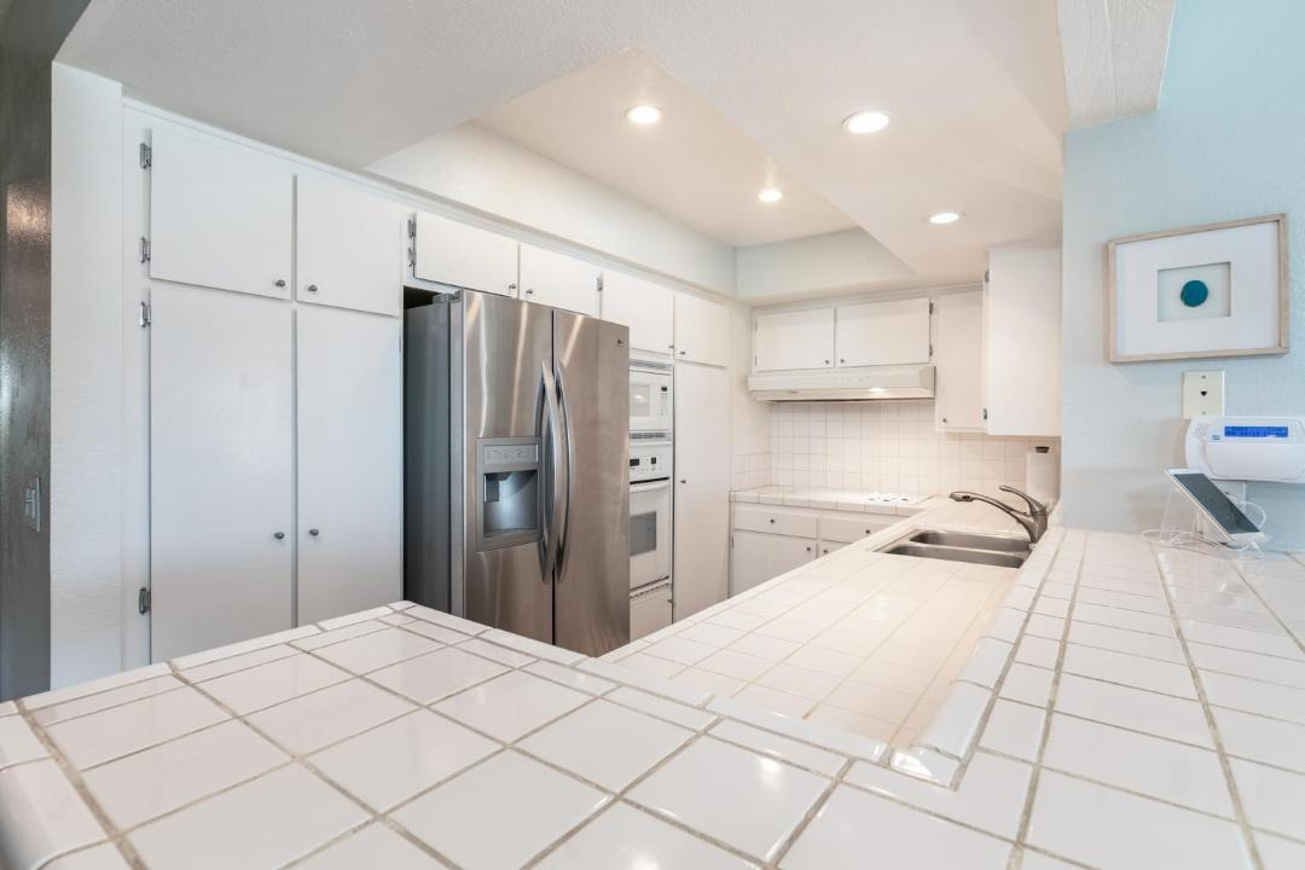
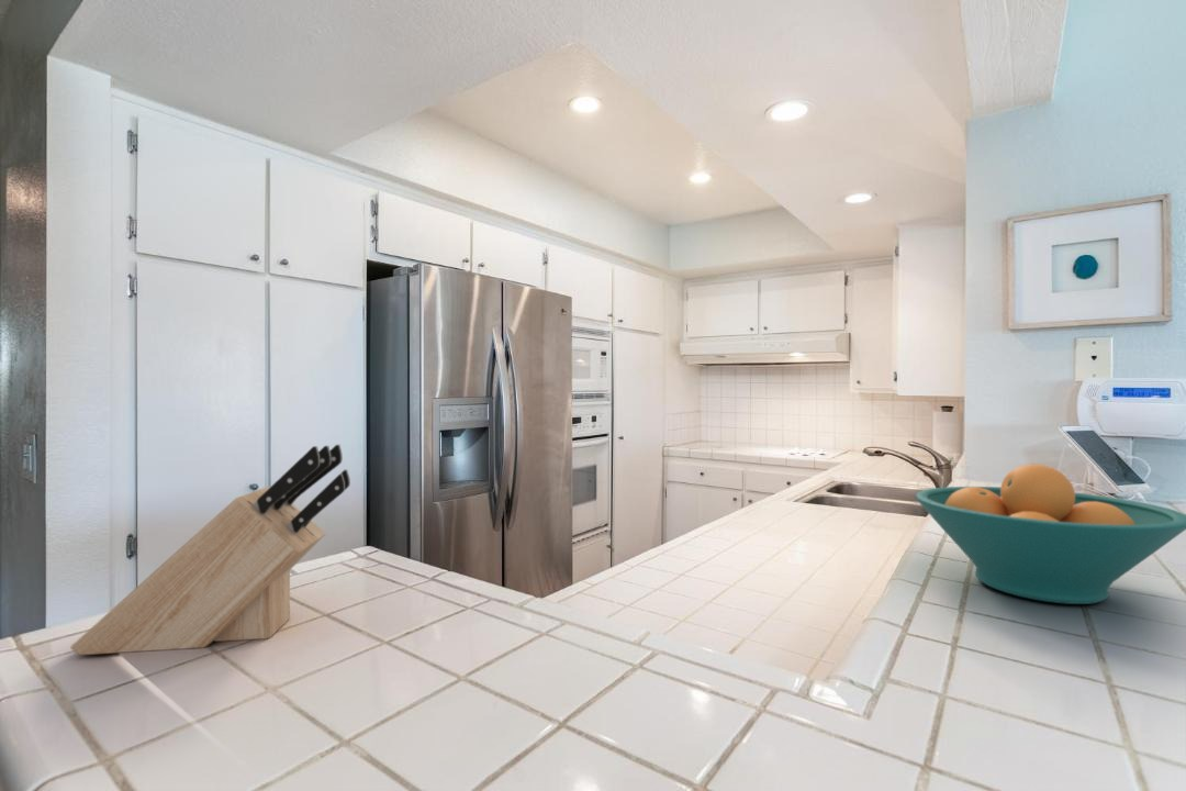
+ knife block [69,444,351,656]
+ fruit bowl [914,463,1186,605]
